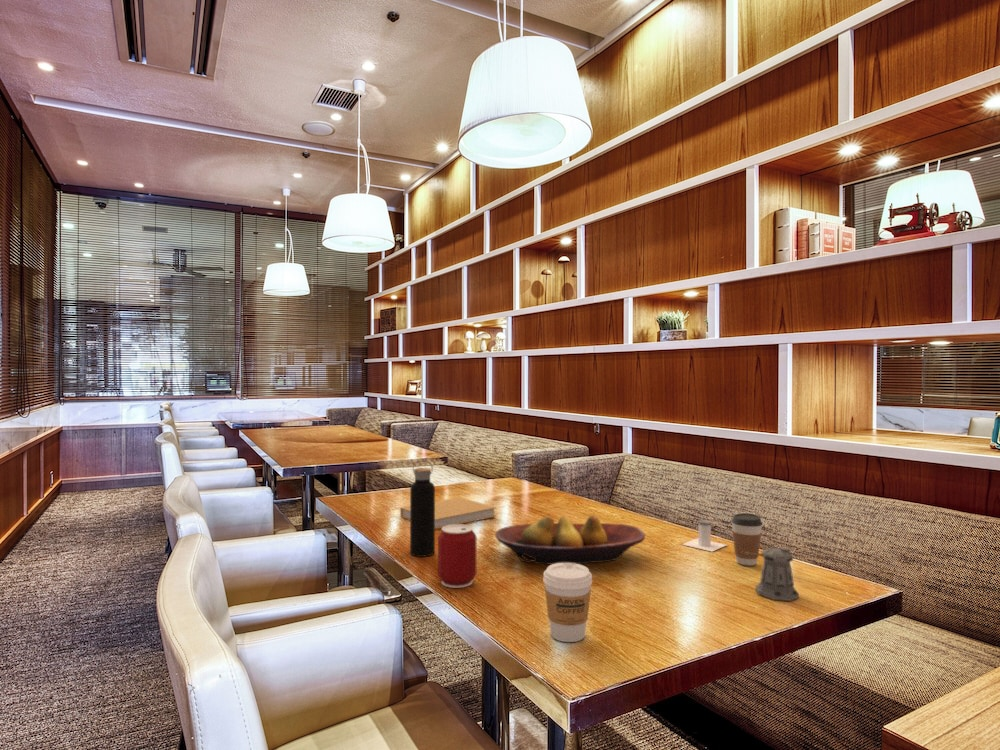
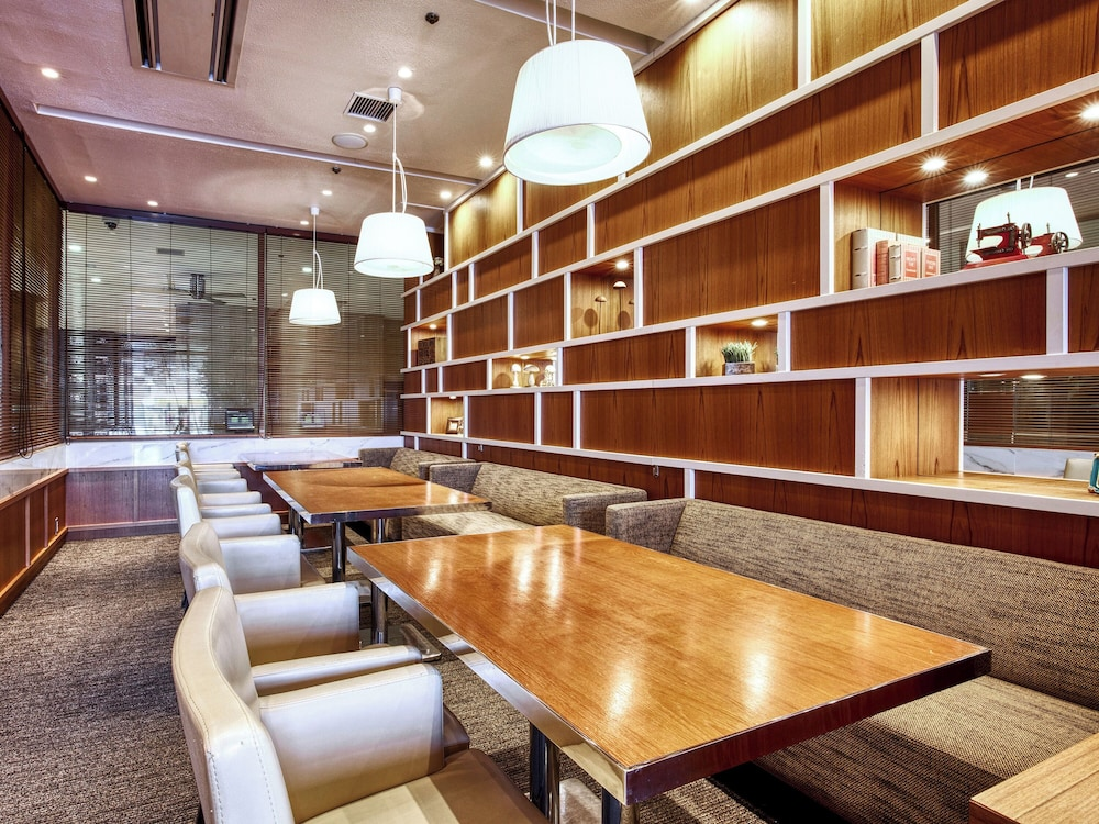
- coffee cup [730,512,763,567]
- fruit bowl [494,514,646,565]
- book [399,496,497,530]
- can [437,524,477,589]
- water bottle [409,460,436,558]
- coffee cup [542,563,593,643]
- pepper shaker [741,546,800,602]
- salt shaker [681,519,727,552]
